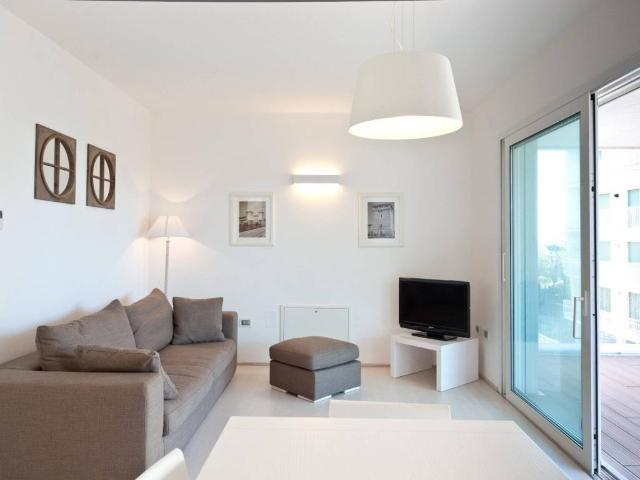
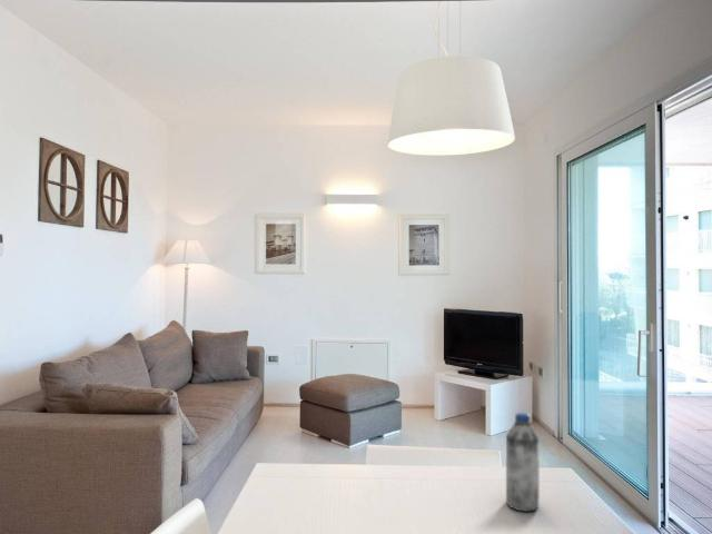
+ water bottle [505,412,541,513]
